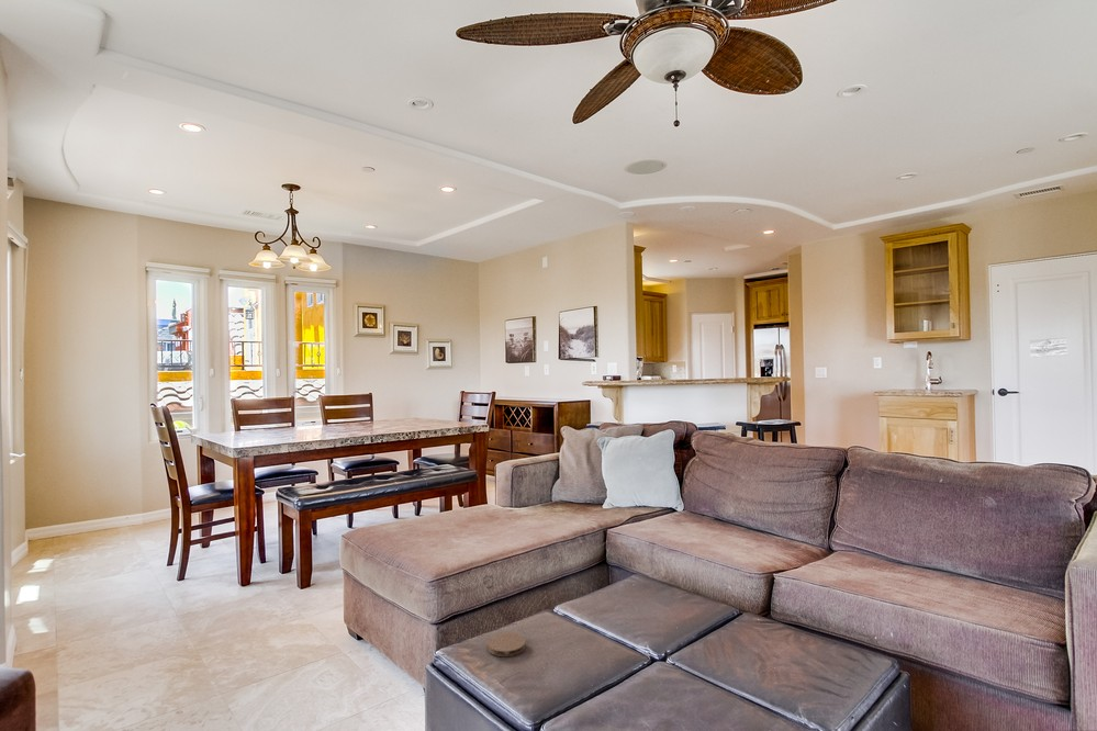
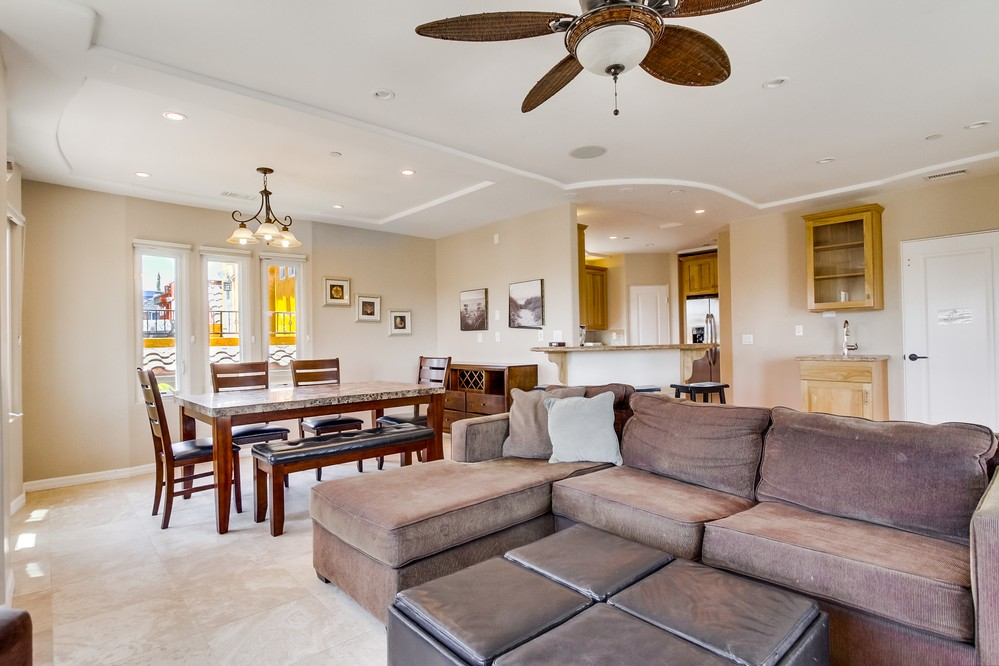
- coaster [486,632,526,657]
